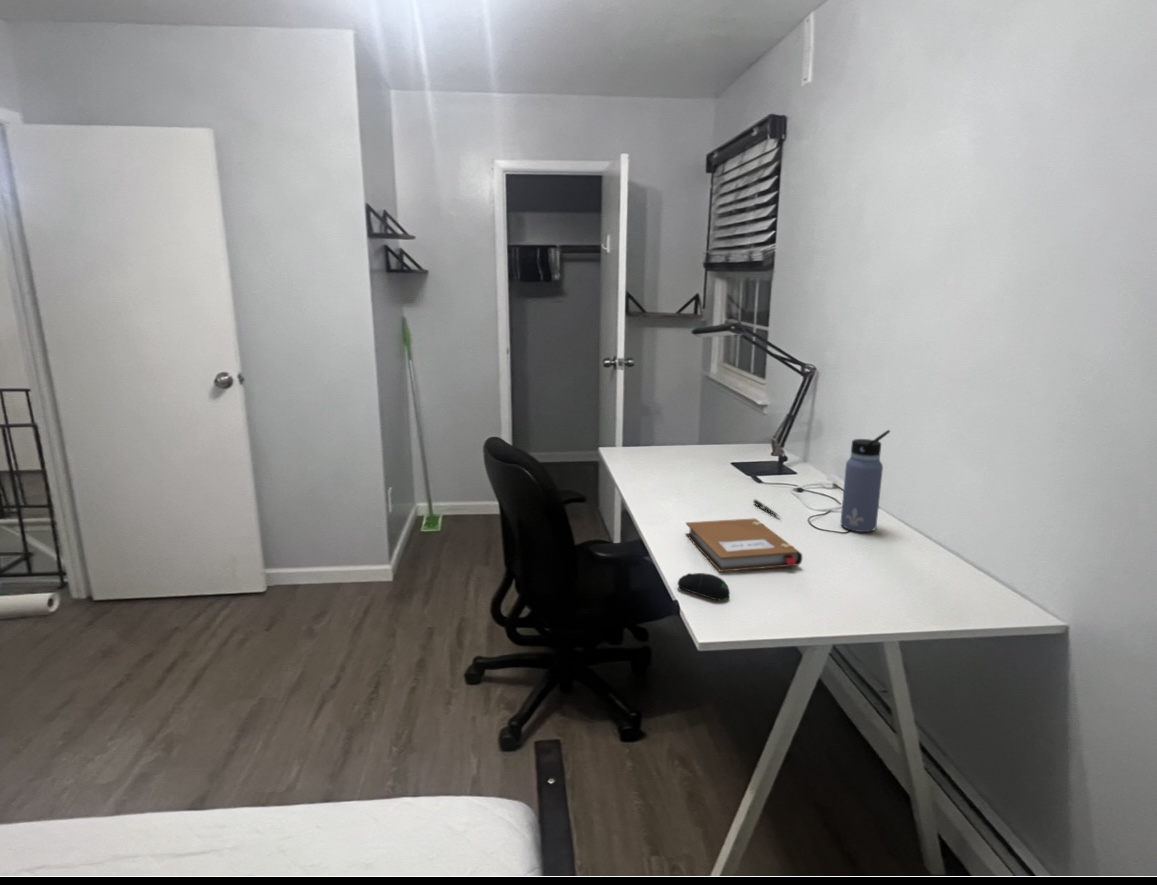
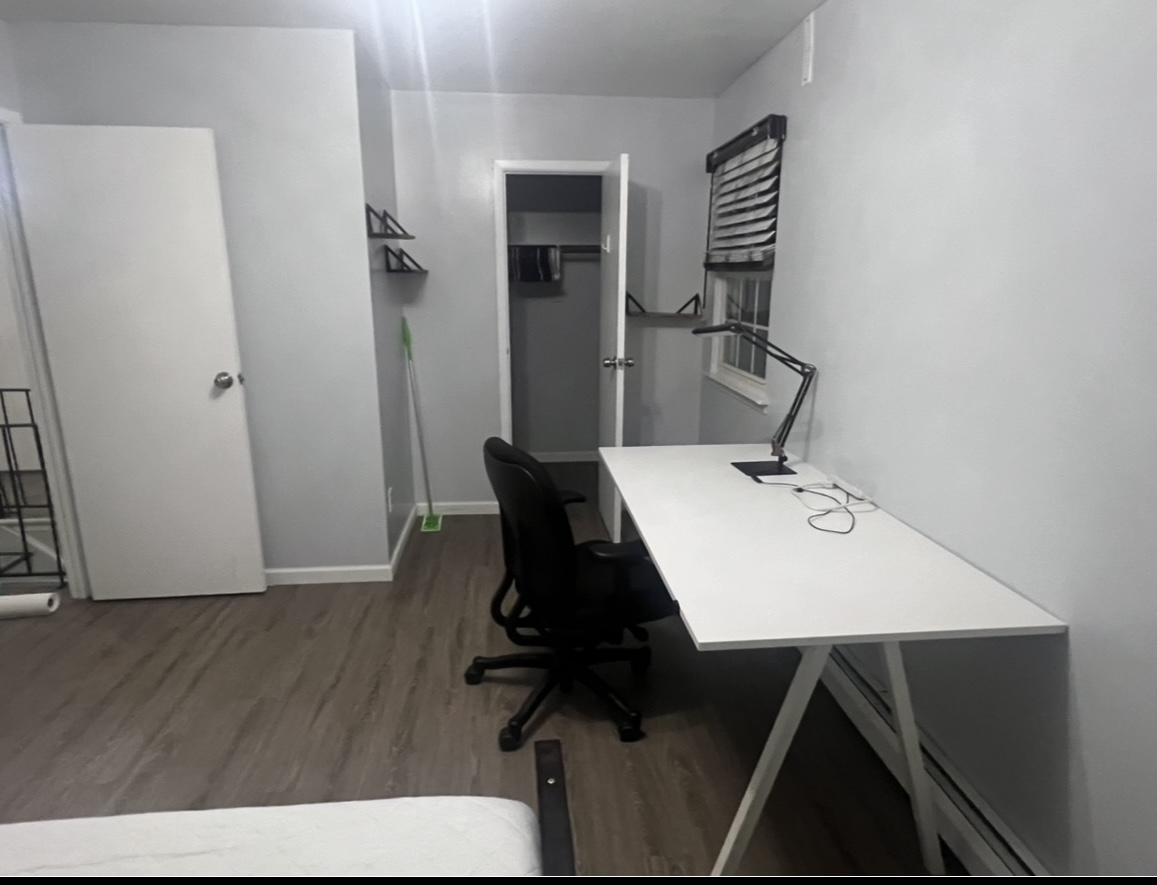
- pen [752,498,782,519]
- computer mouse [677,572,731,601]
- notebook [684,517,803,573]
- water bottle [840,429,891,533]
